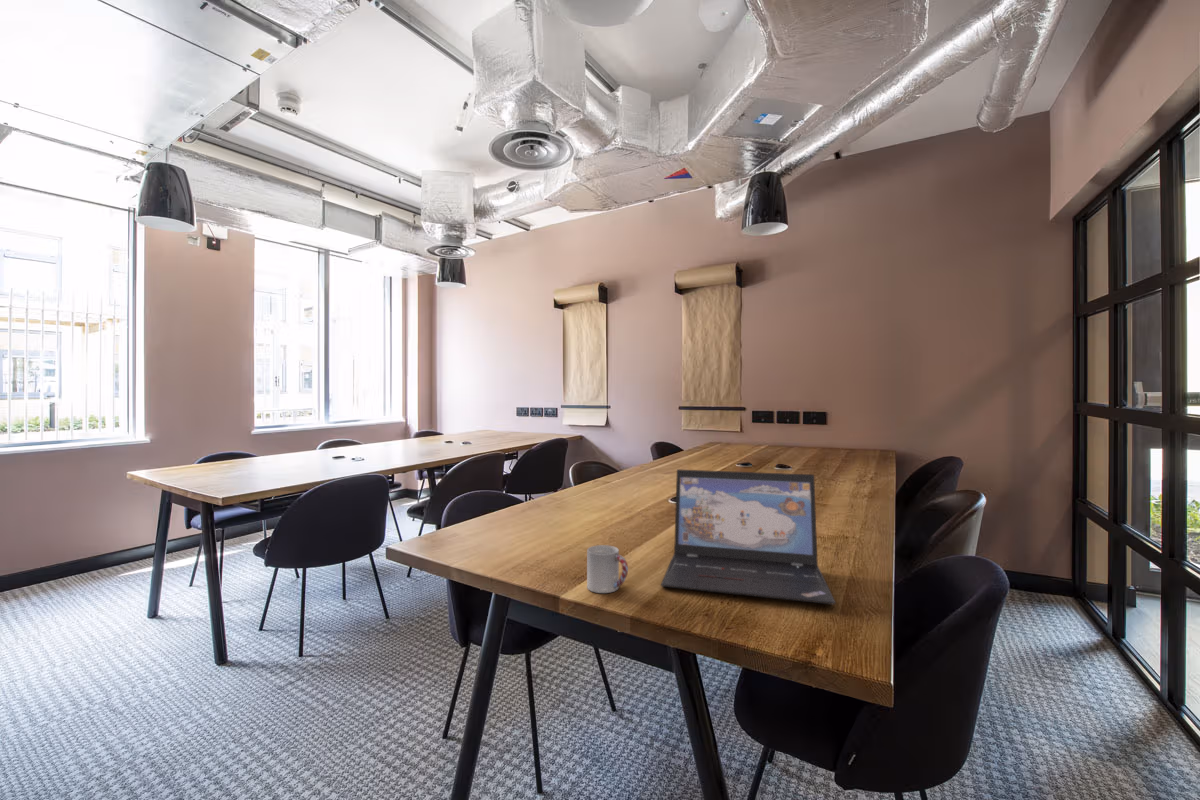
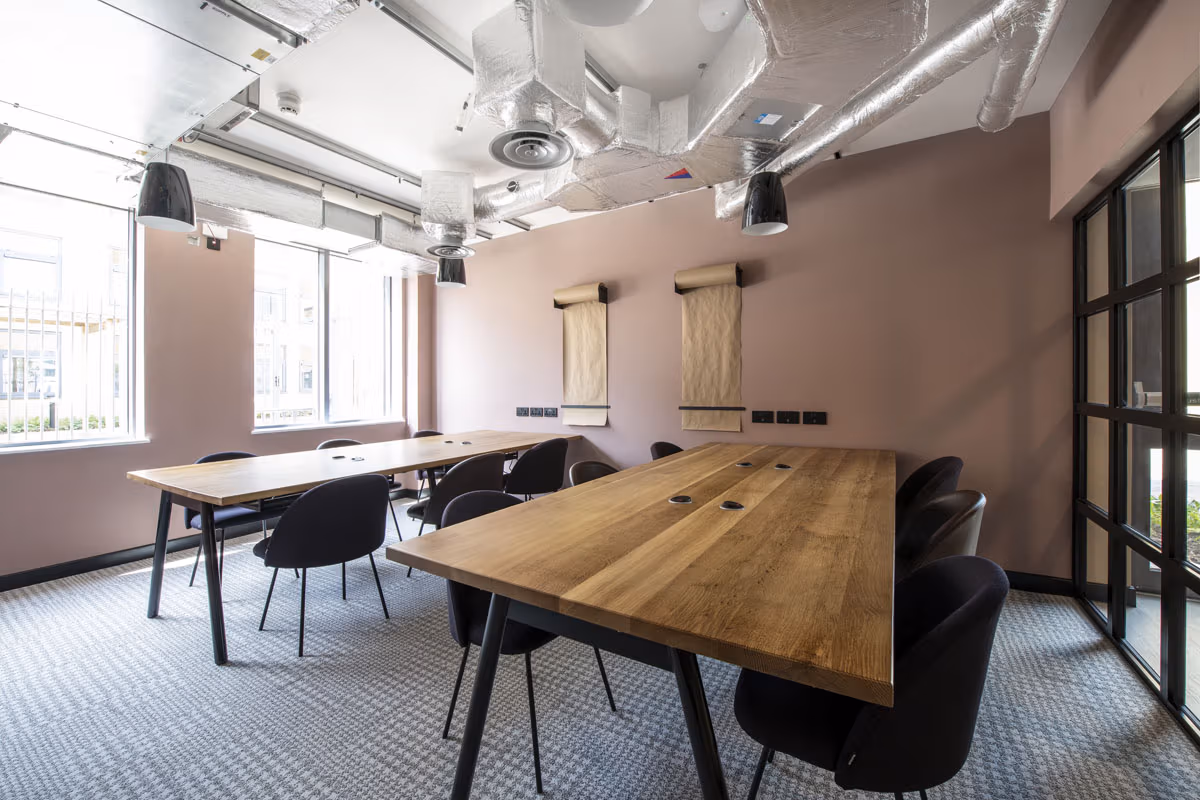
- laptop [660,468,837,606]
- cup [586,544,629,594]
